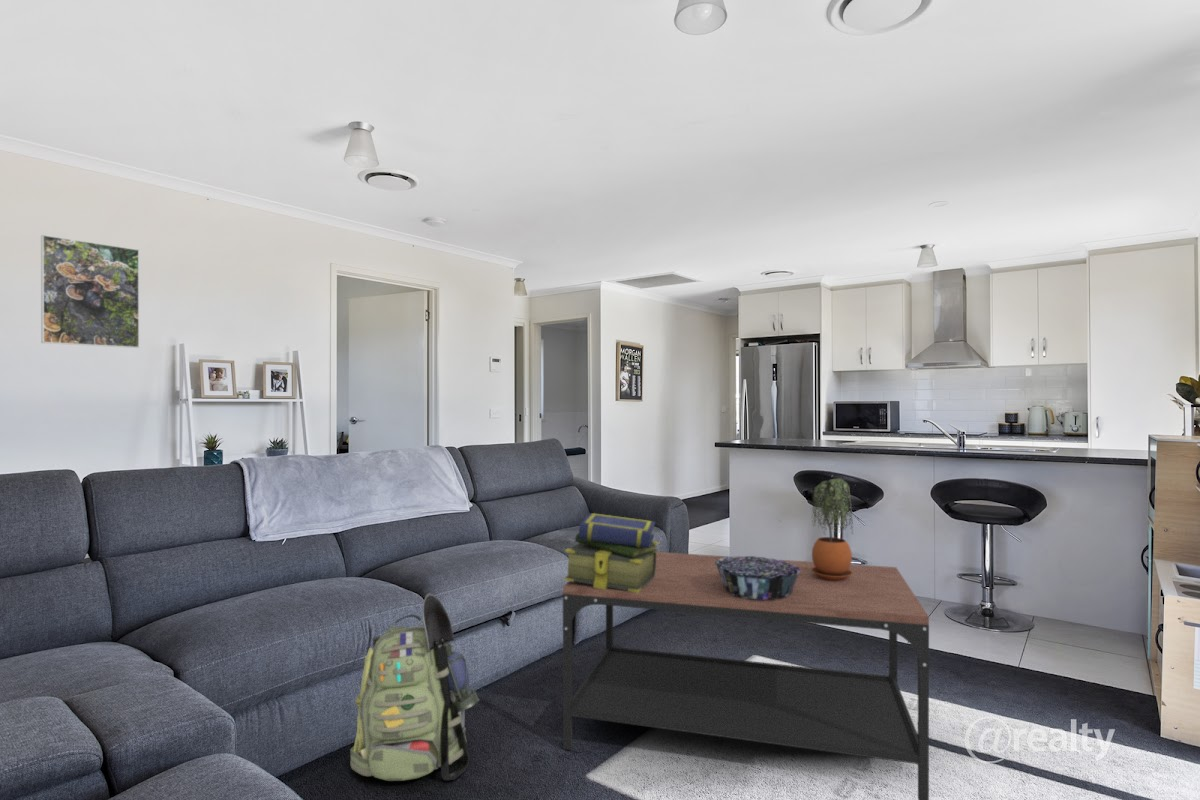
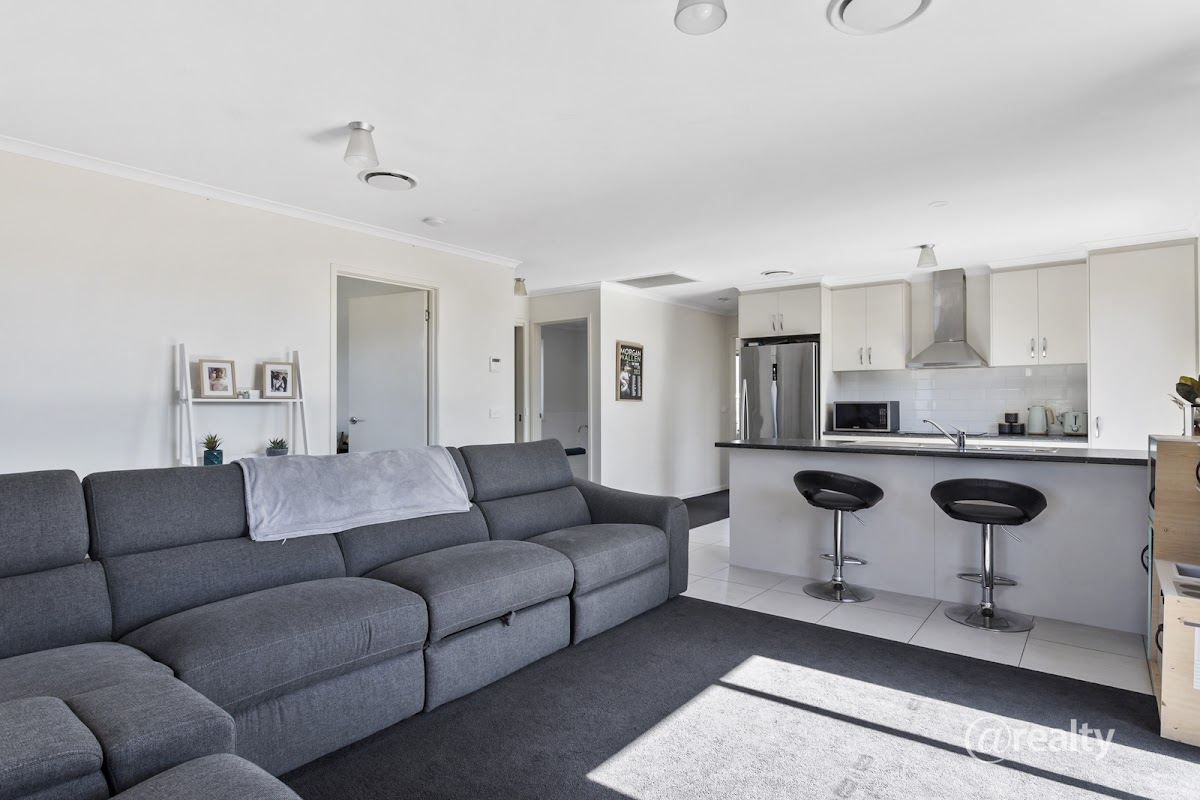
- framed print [40,234,140,349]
- backpack [349,592,481,782]
- potted plant [811,477,854,580]
- stack of books [563,512,661,593]
- coffee table [562,551,930,800]
- decorative bowl [715,555,801,600]
